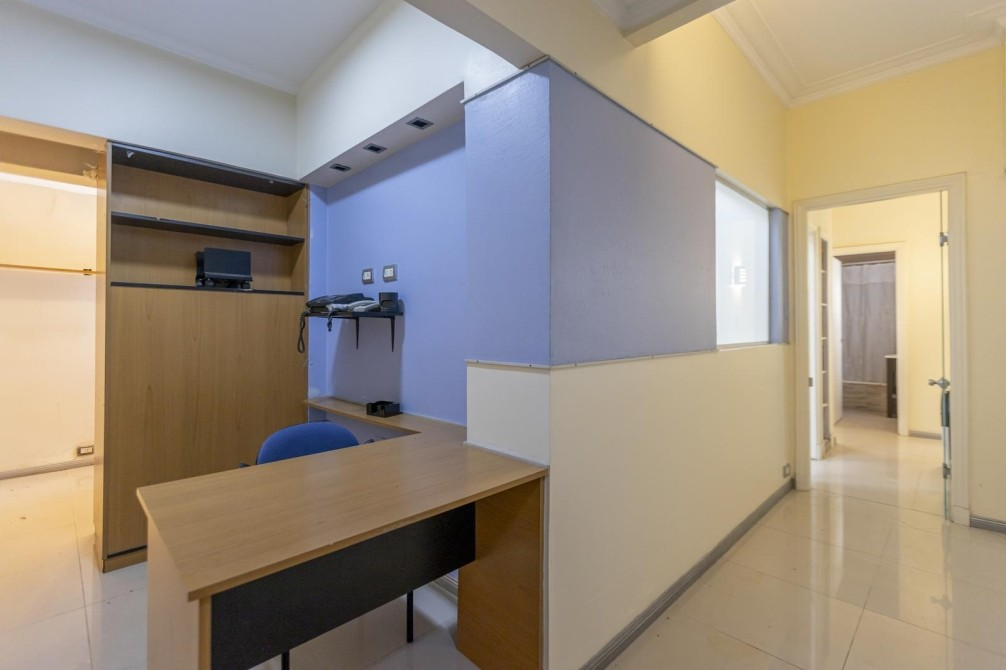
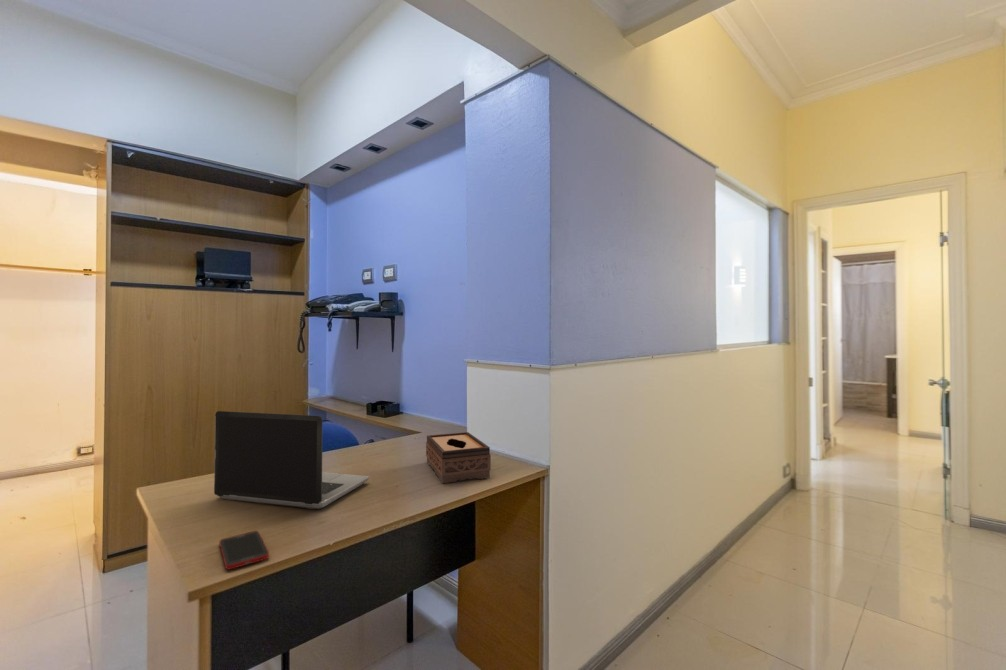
+ tissue box [425,431,492,484]
+ cell phone [218,530,270,571]
+ laptop computer [213,410,370,510]
